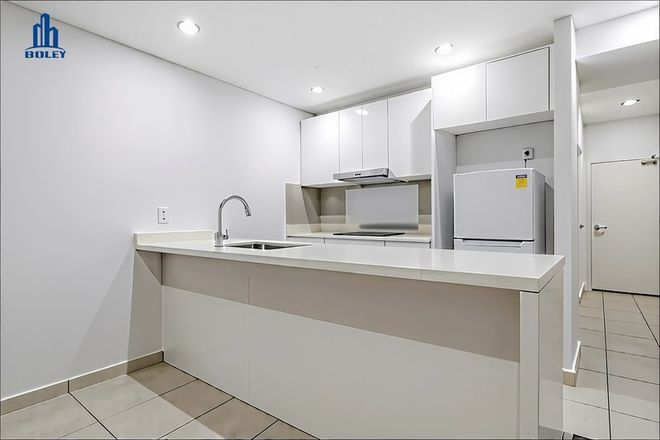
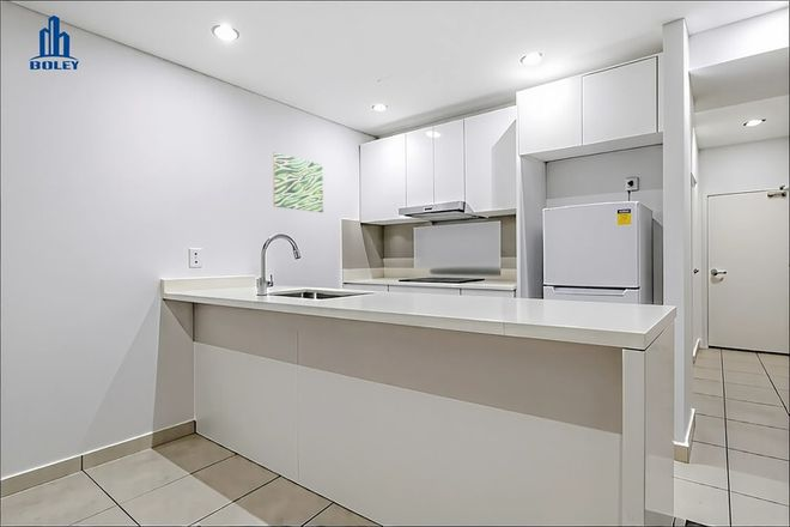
+ wall art [272,152,324,213]
